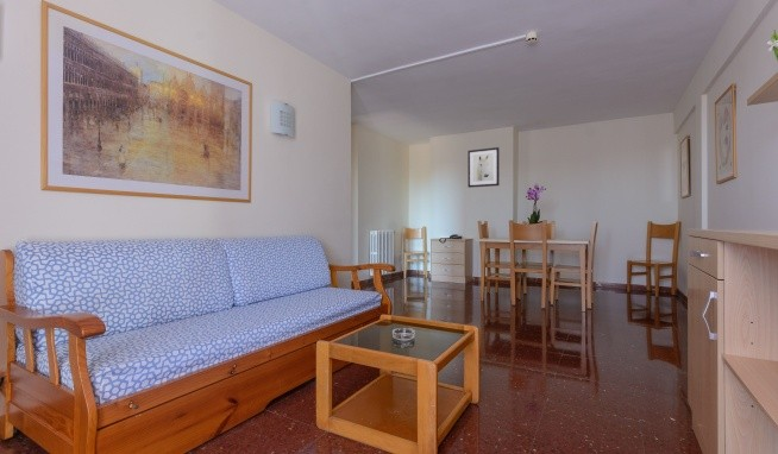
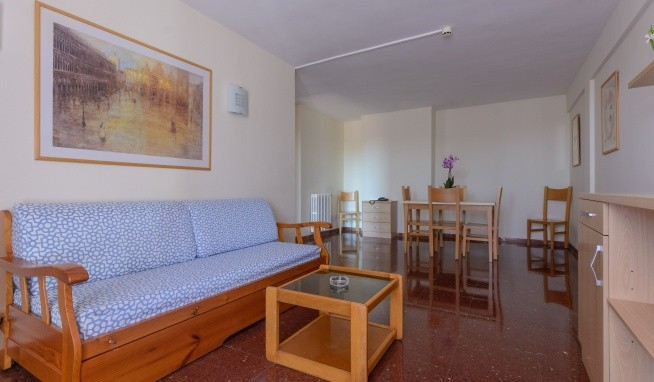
- wall art [466,146,501,189]
